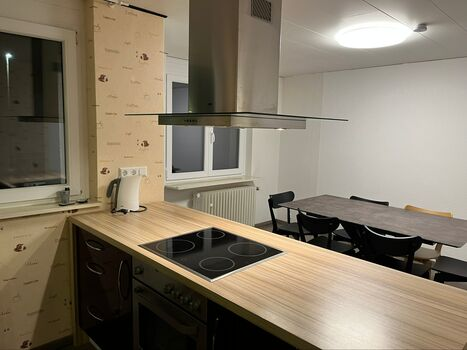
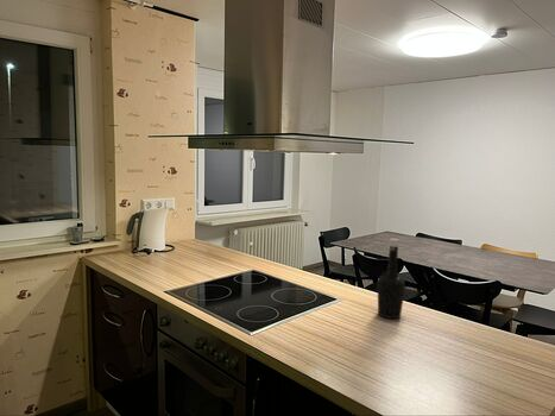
+ bottle [377,238,406,320]
